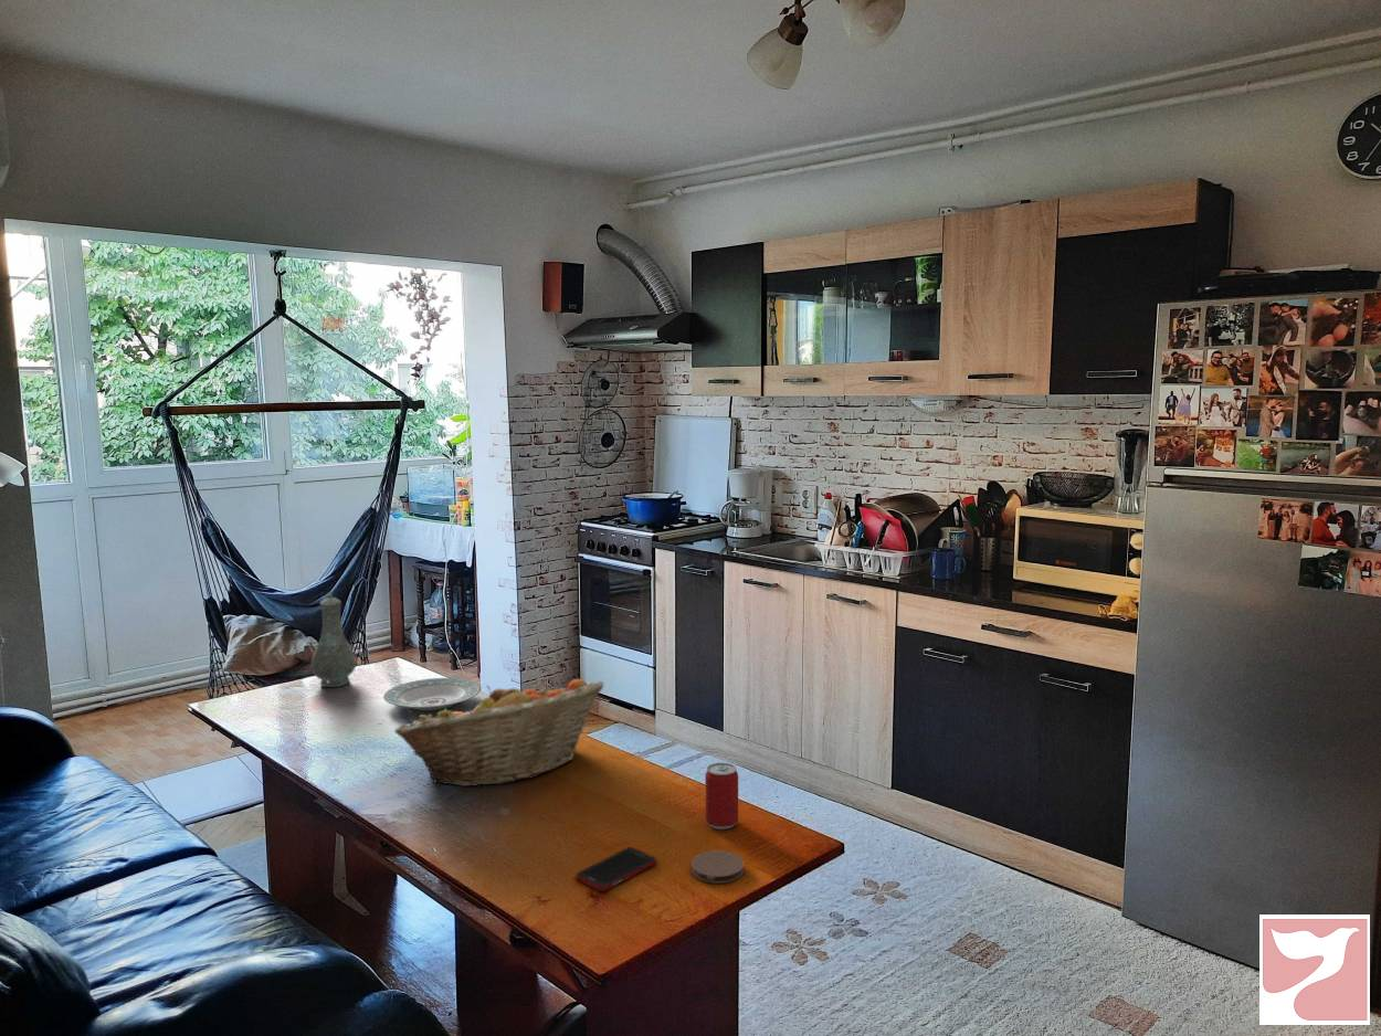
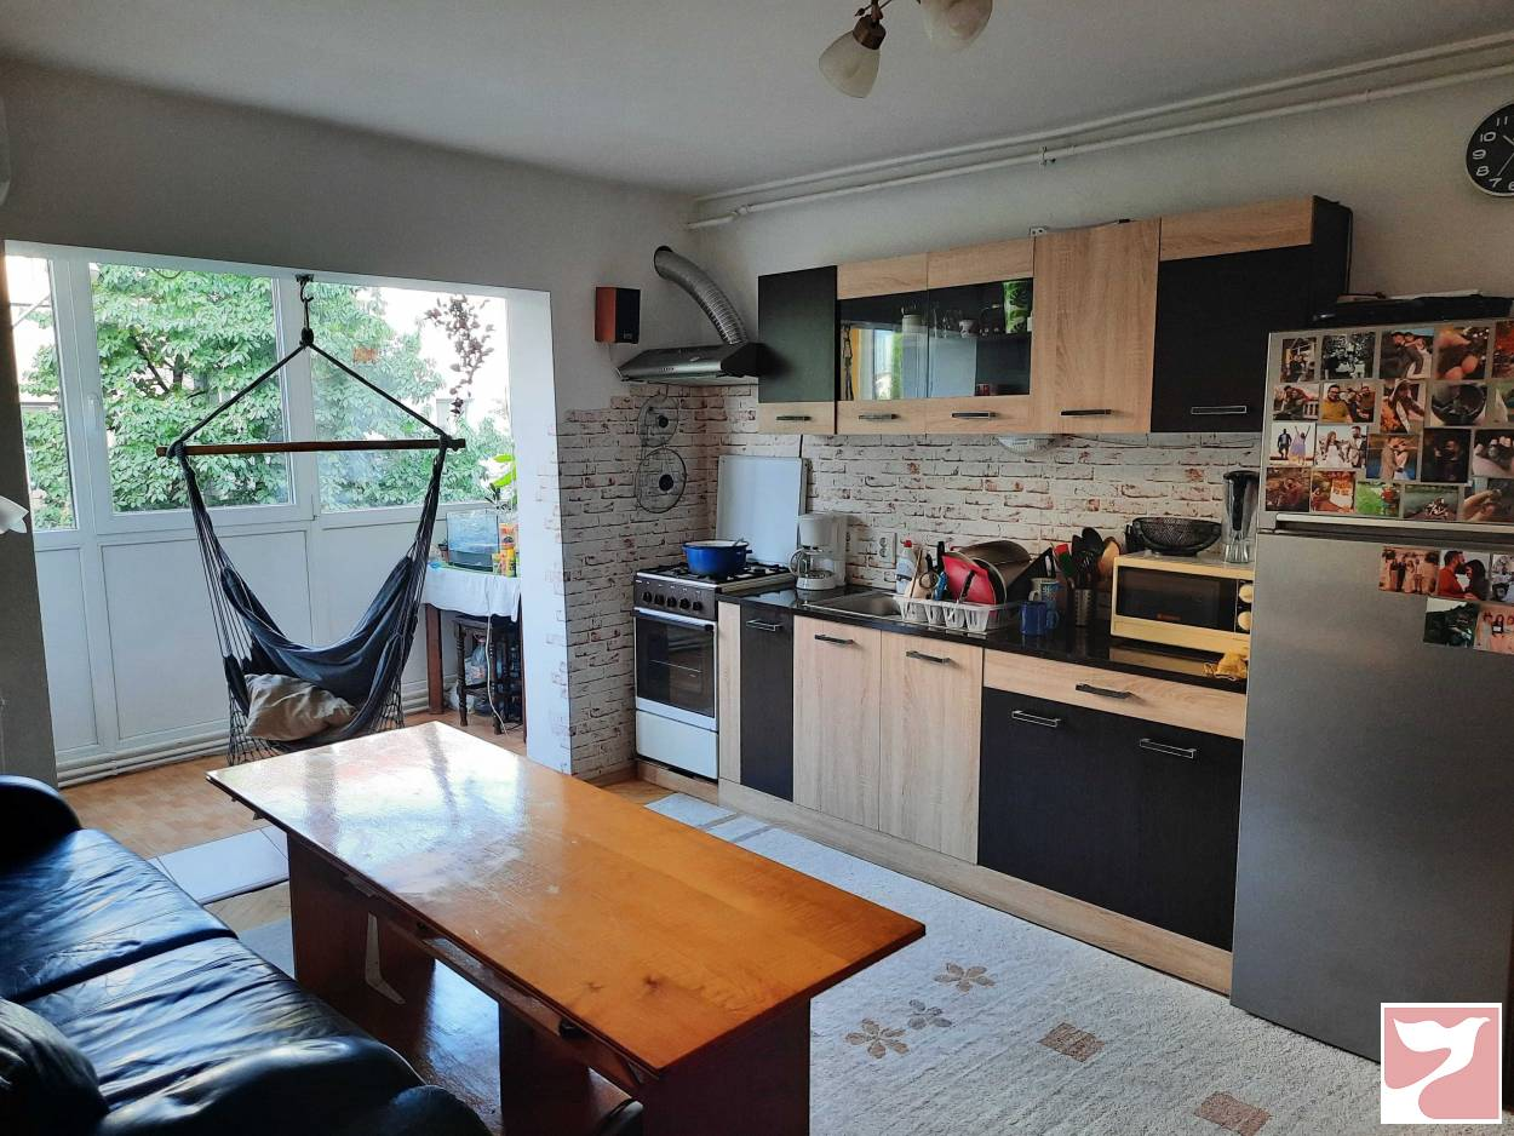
- beer can [704,762,739,831]
- coaster [690,849,745,885]
- vase [310,593,357,688]
- plate [382,677,483,711]
- fruit basket [393,678,605,787]
- cell phone [574,846,657,892]
